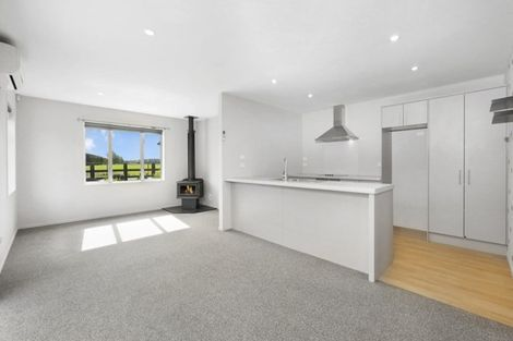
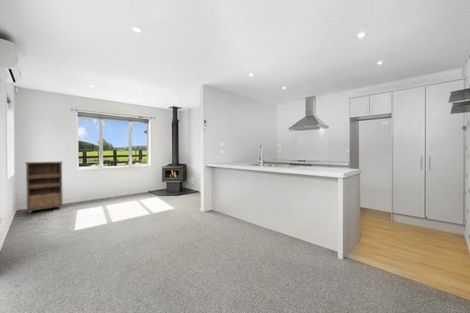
+ bookshelf [24,160,64,214]
